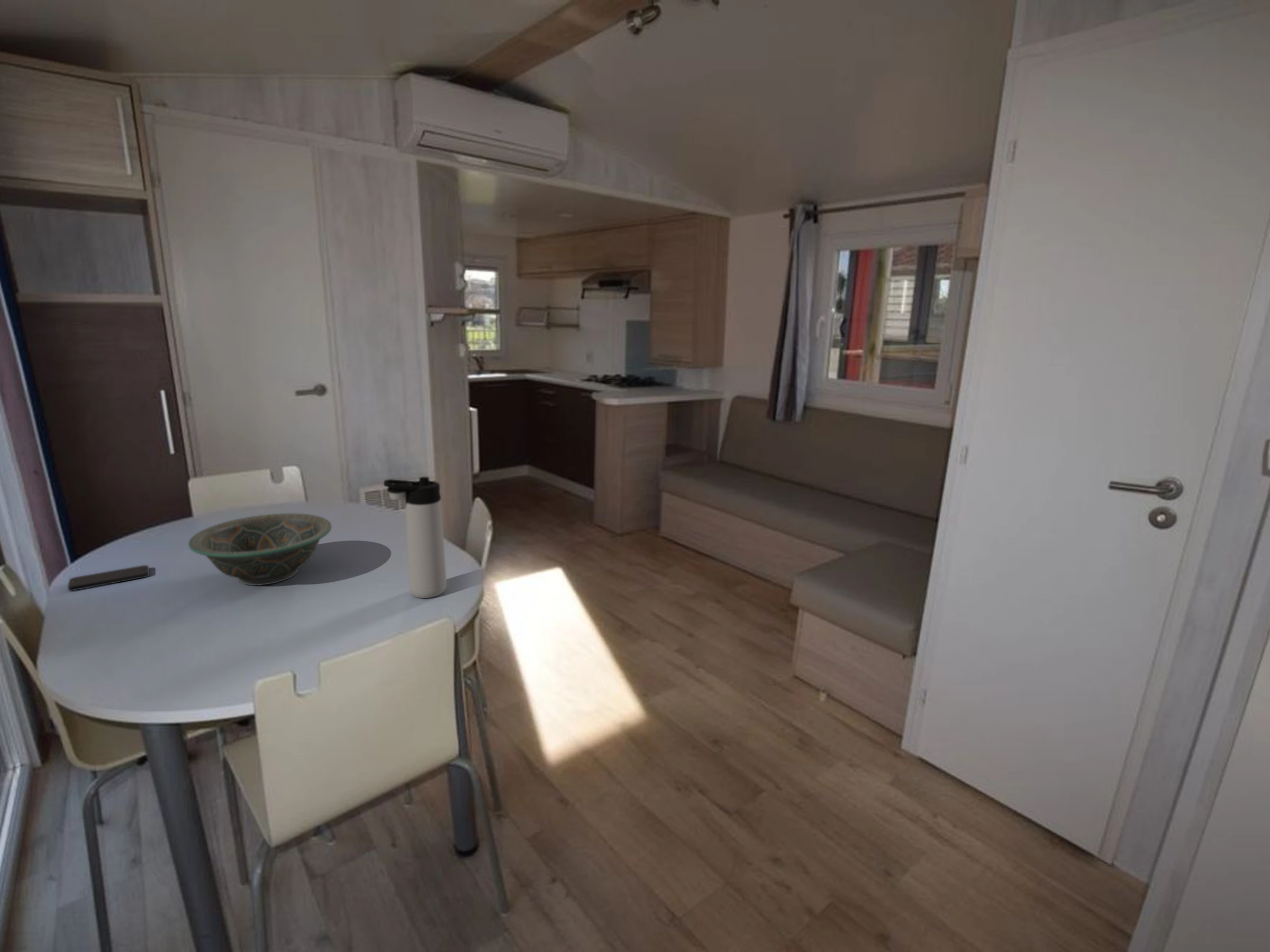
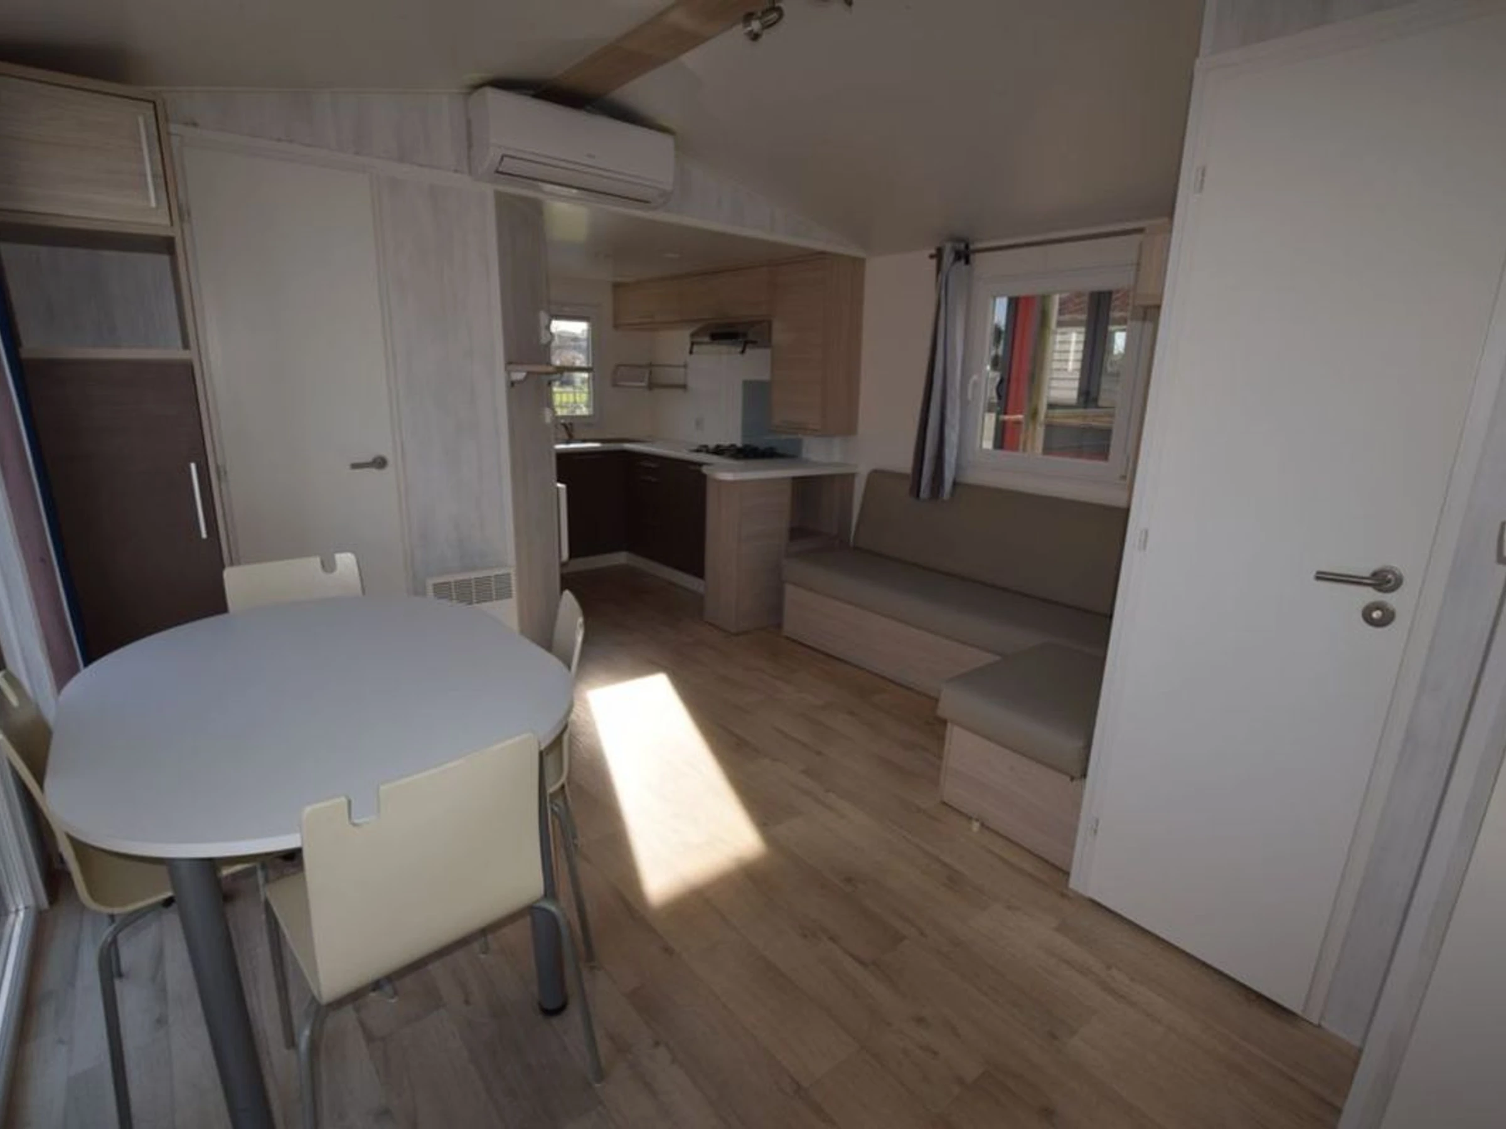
- smartphone [67,565,150,591]
- thermos bottle [383,476,447,599]
- decorative bowl [188,513,332,586]
